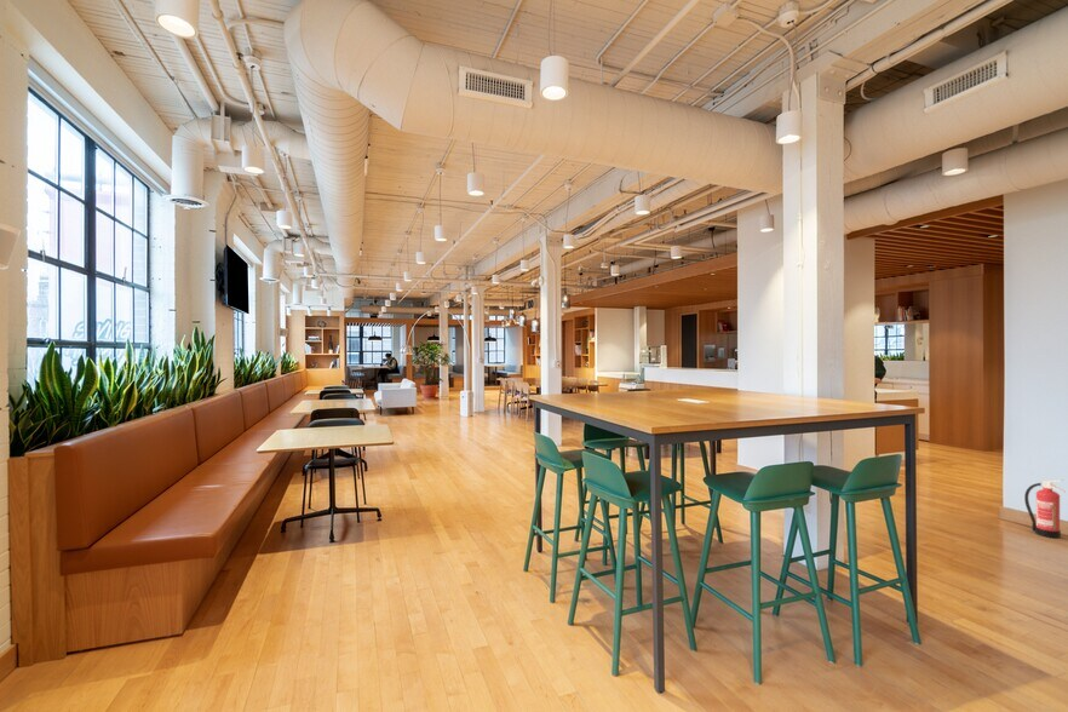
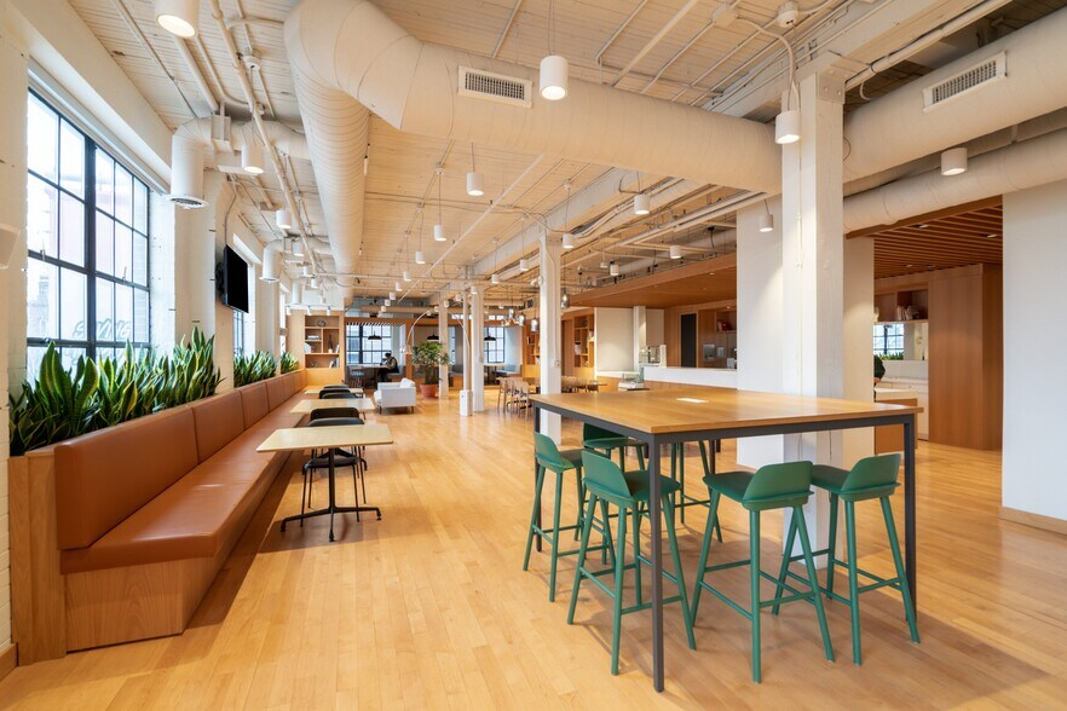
- fire extinguisher [1023,478,1066,539]
